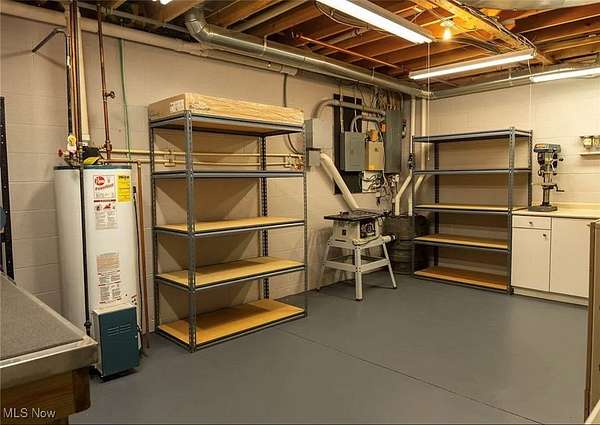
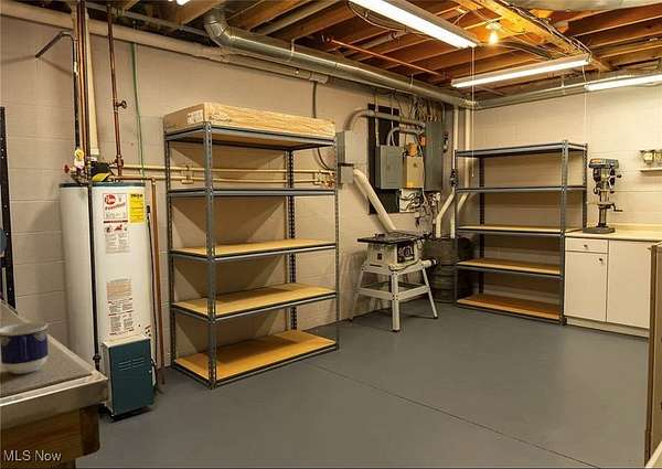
+ cup [0,321,50,375]
